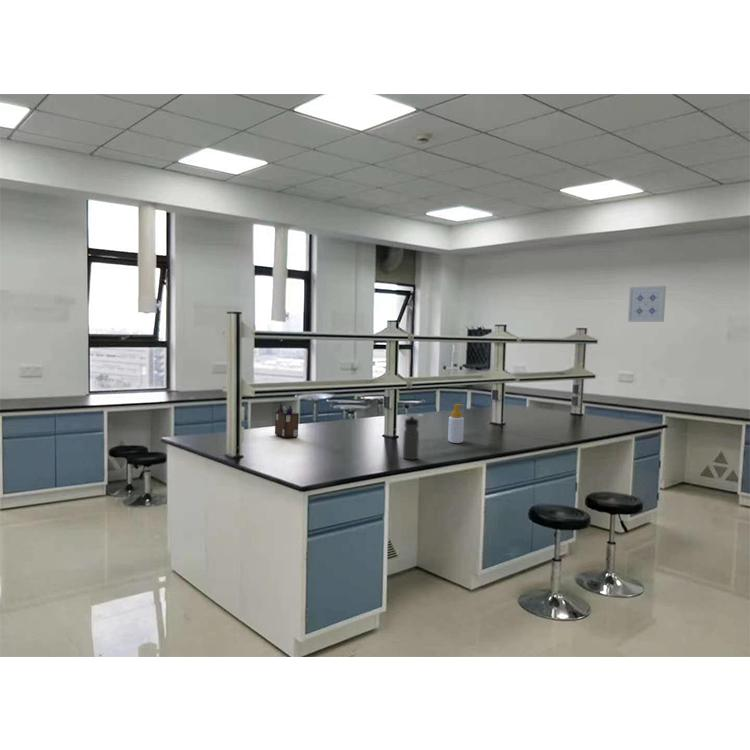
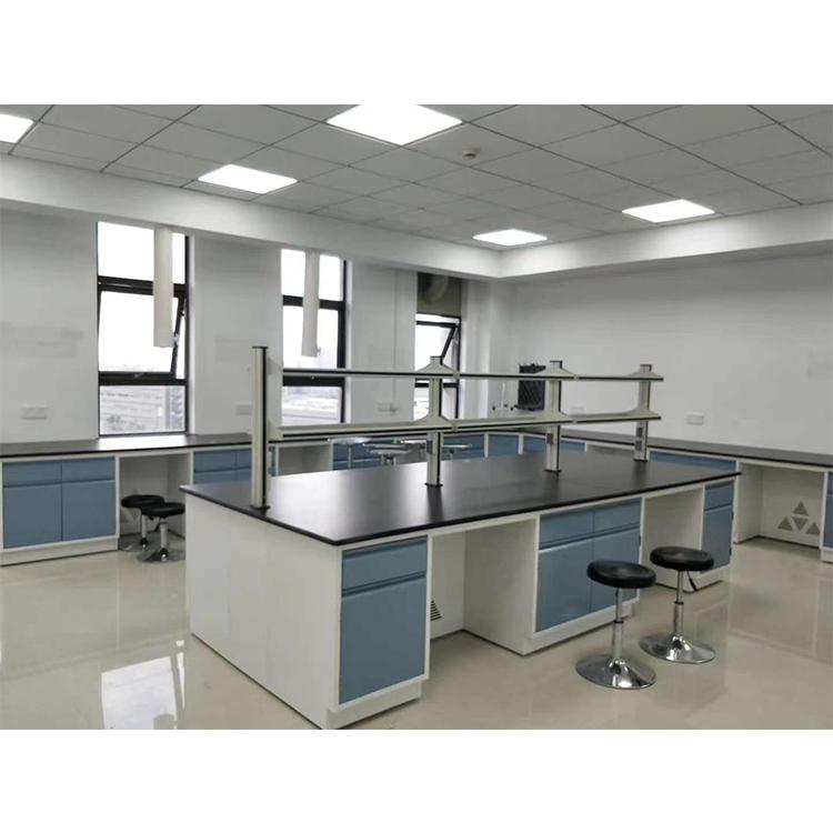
- wall art [627,285,667,323]
- soap bottle [447,403,465,444]
- water bottle [402,415,420,461]
- desk organizer [274,402,300,439]
